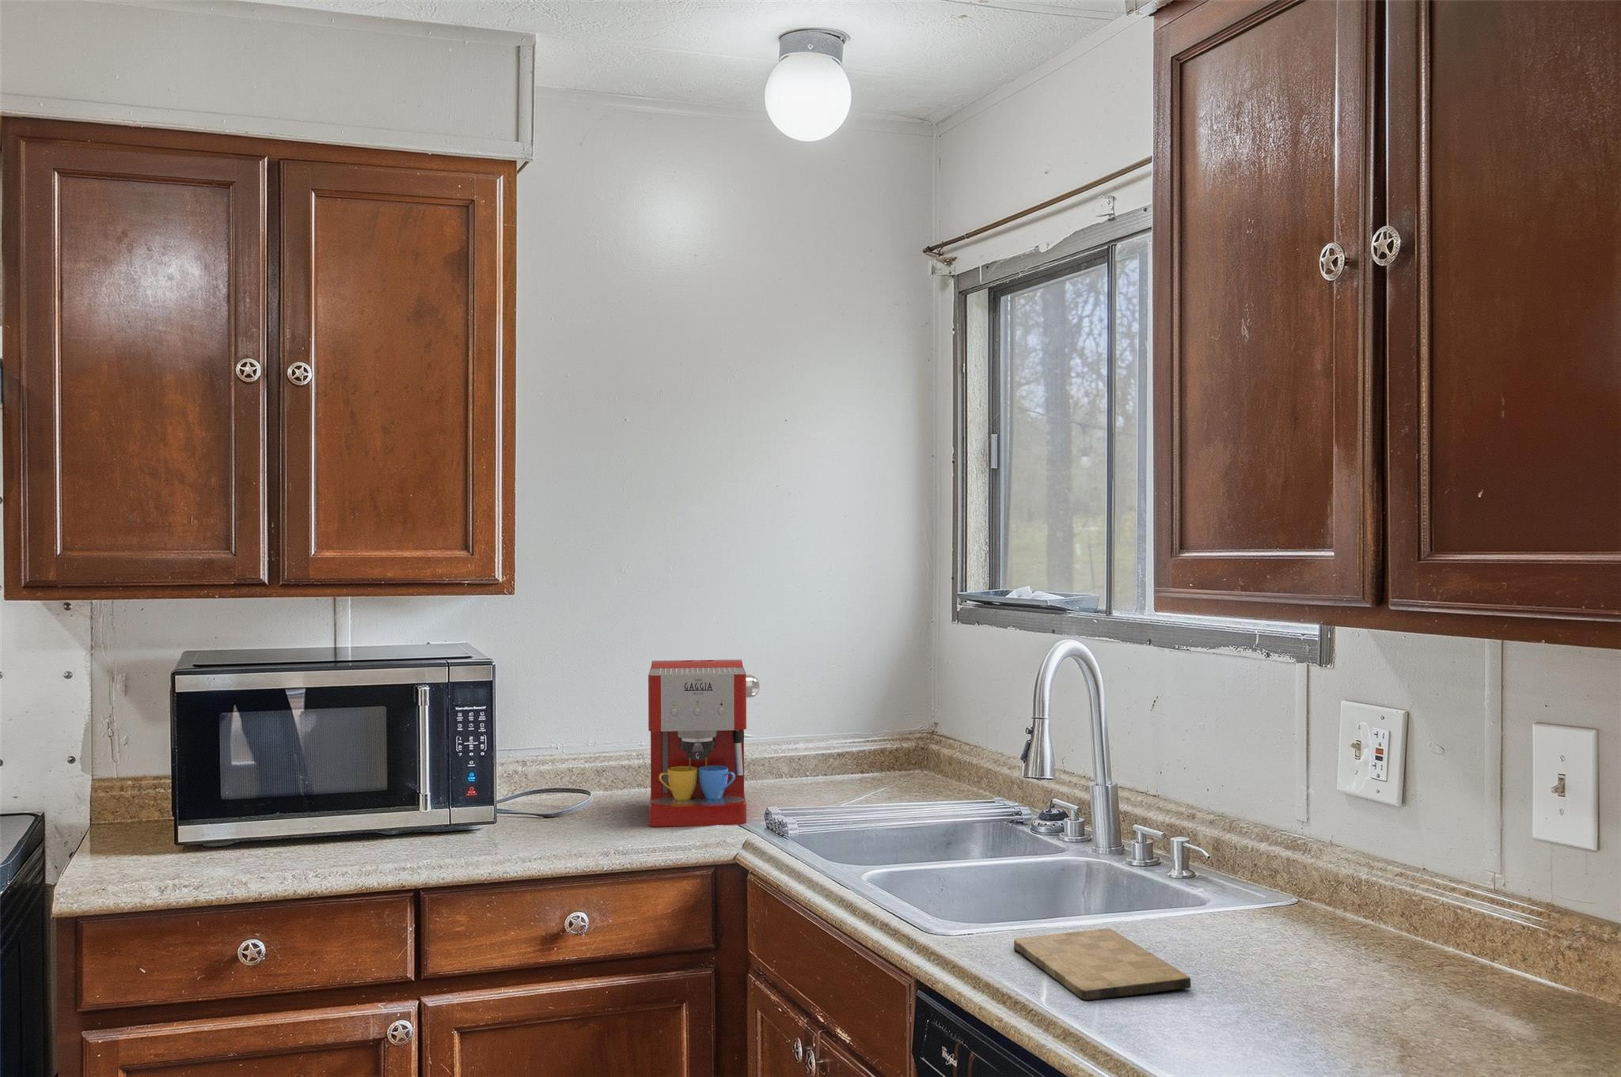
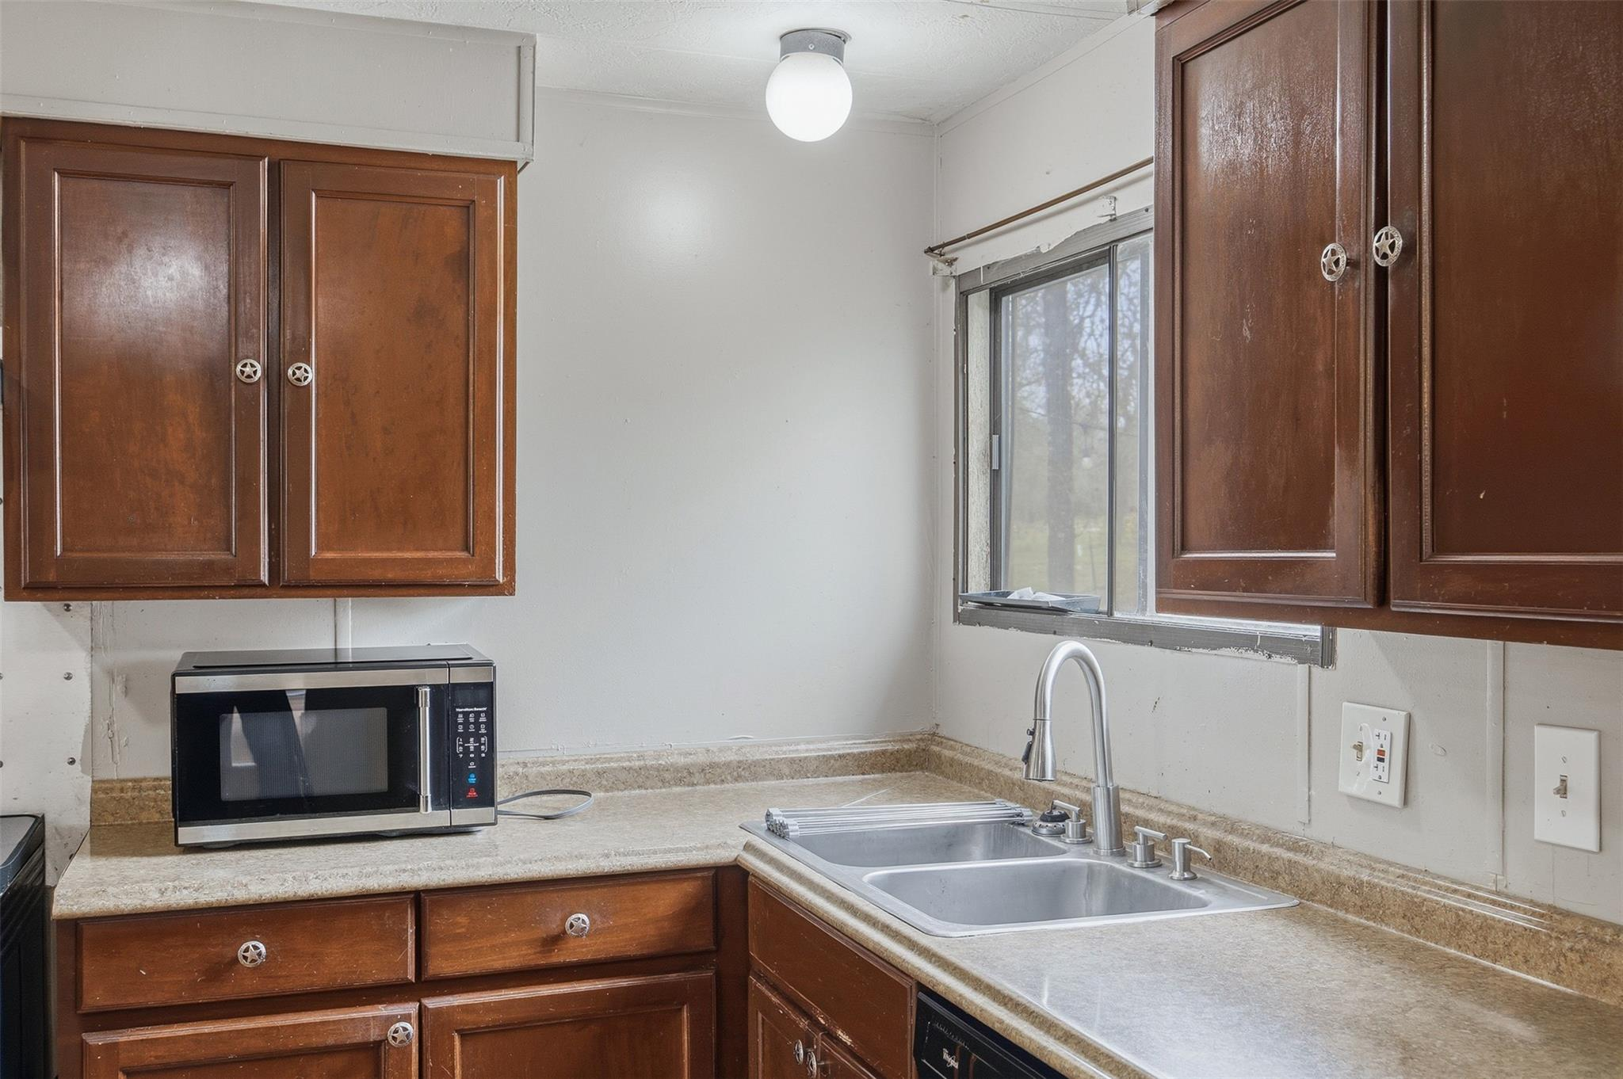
- coffee maker [647,659,761,828]
- cutting board [1013,928,1192,1001]
